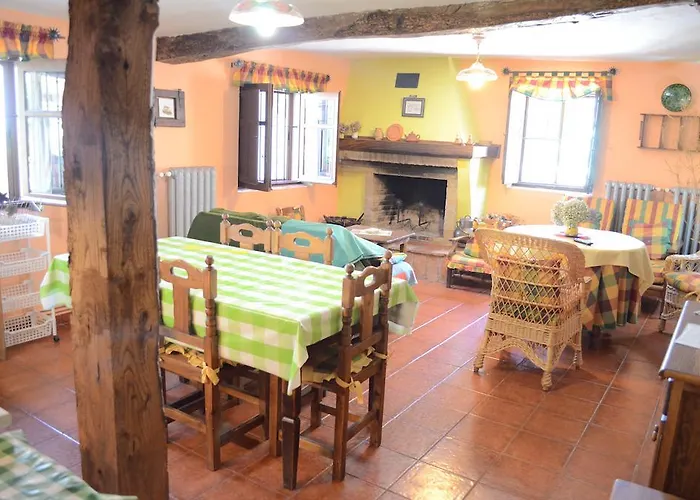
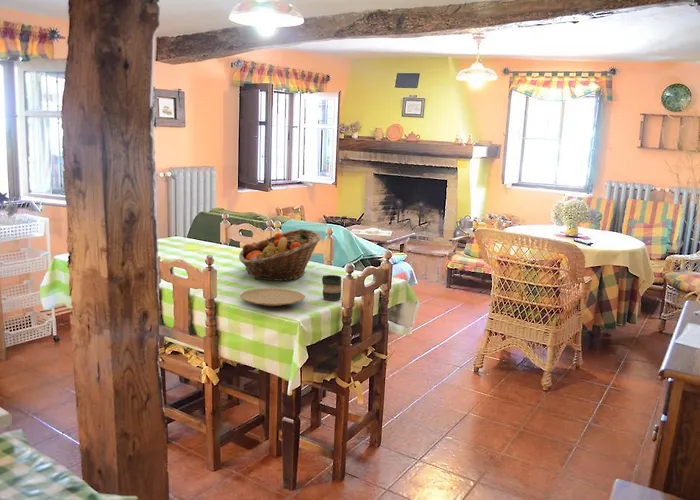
+ fruit basket [238,228,323,282]
+ mug [321,274,343,301]
+ plate [239,287,306,307]
